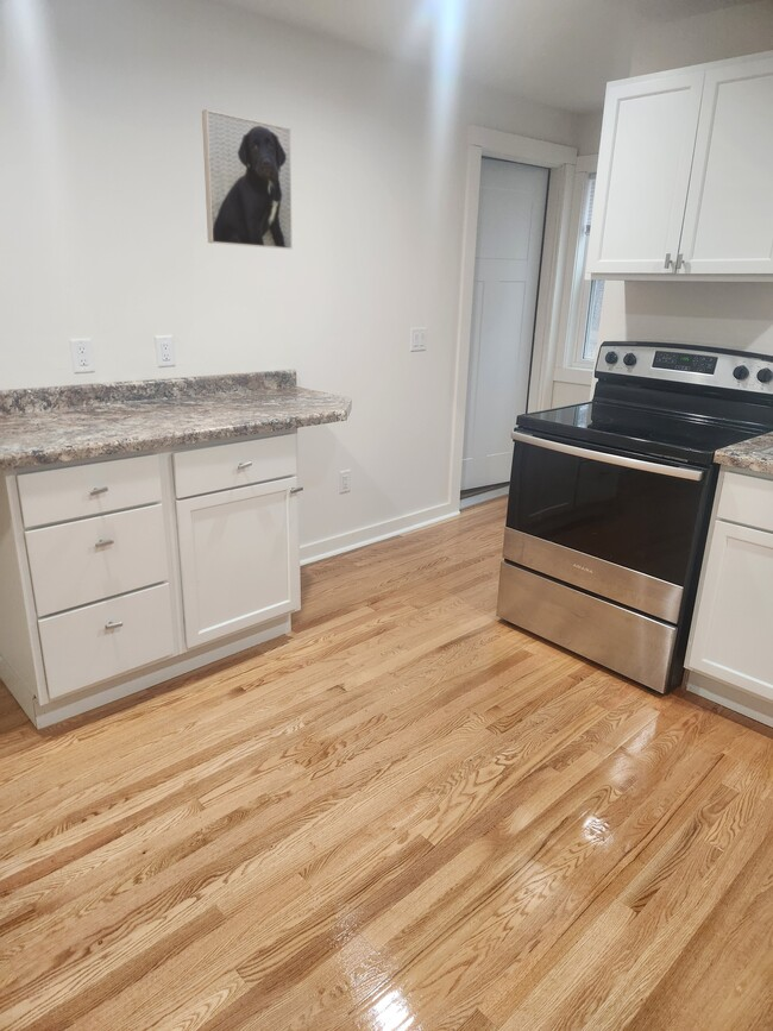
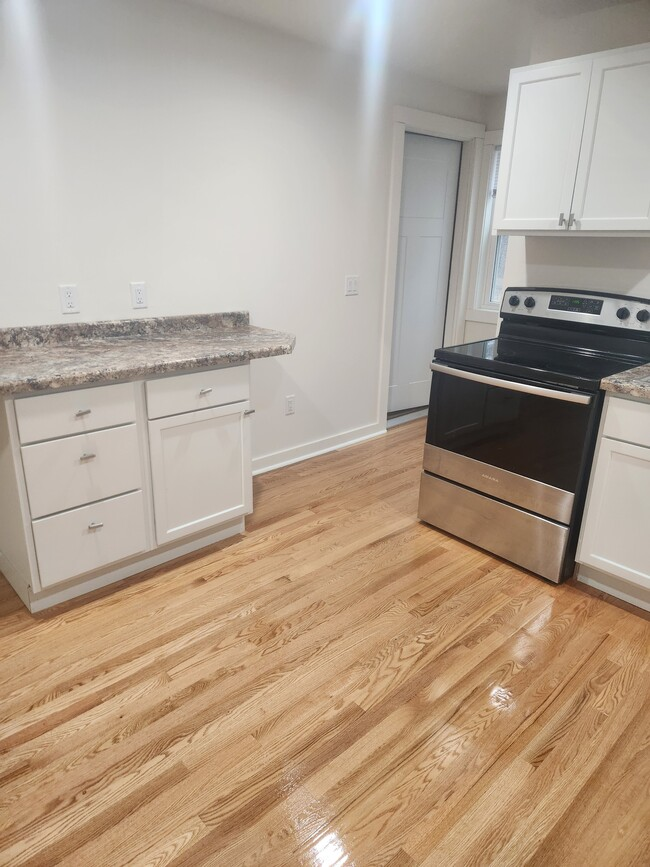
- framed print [201,108,293,250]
